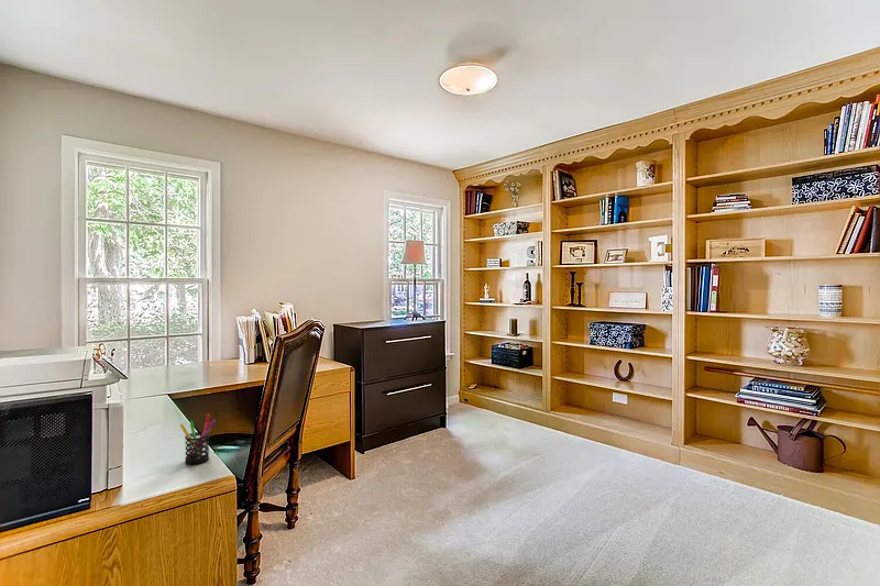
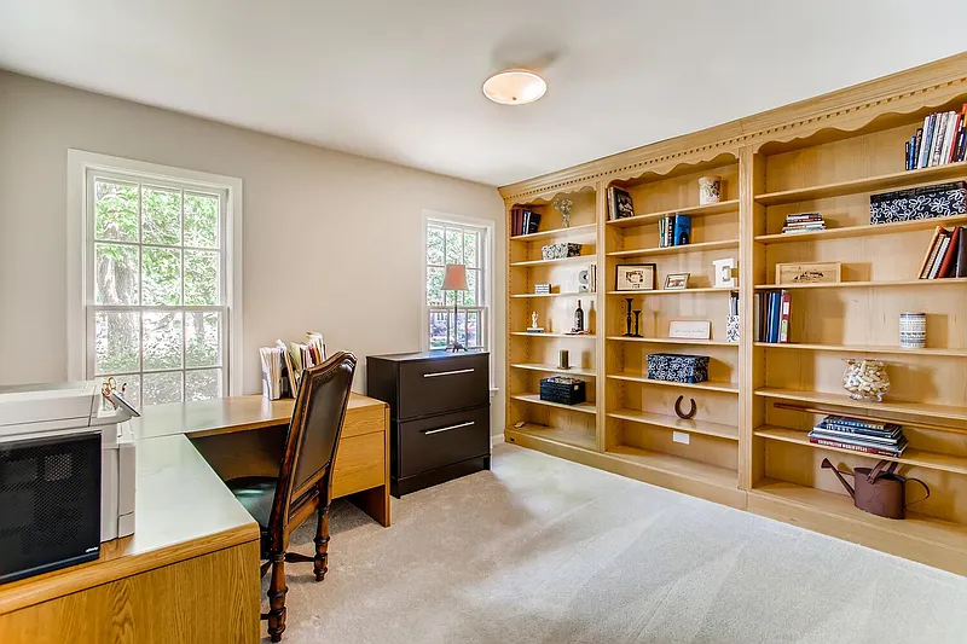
- pen holder [179,413,217,465]
